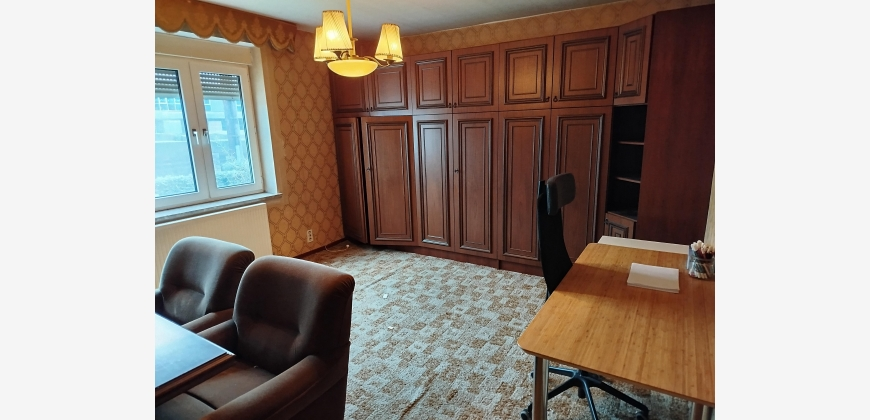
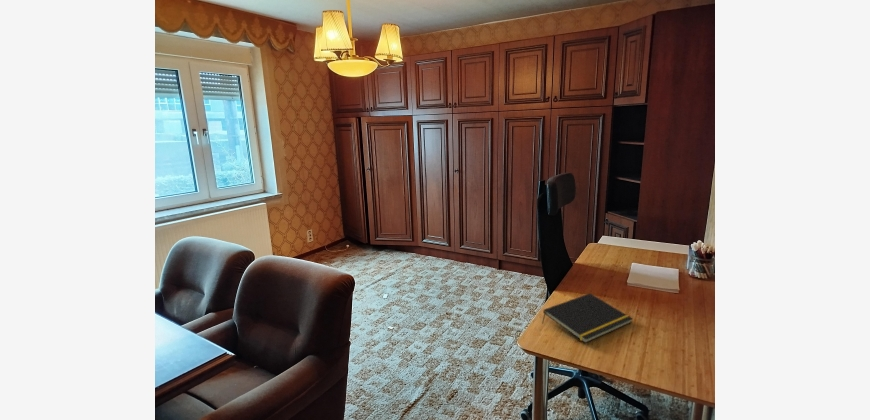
+ notepad [541,292,634,344]
